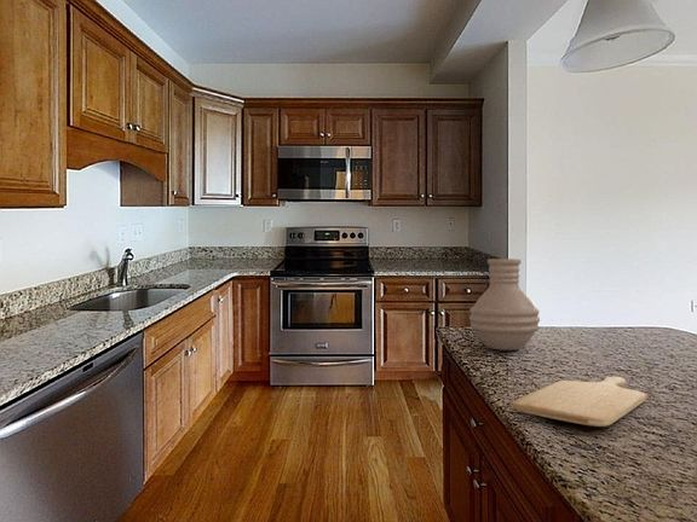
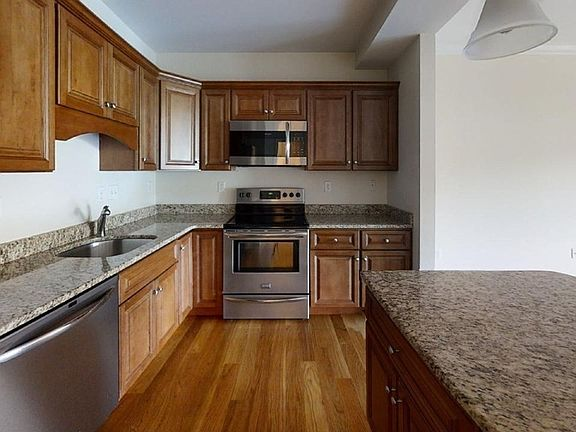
- chopping board [511,376,647,428]
- vase [468,257,541,352]
